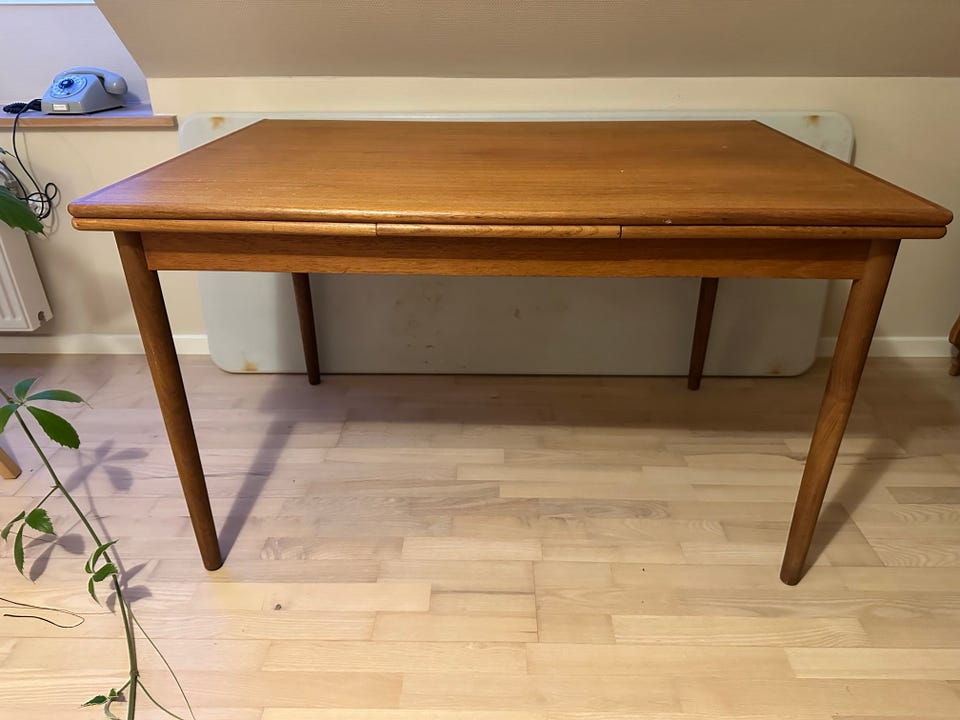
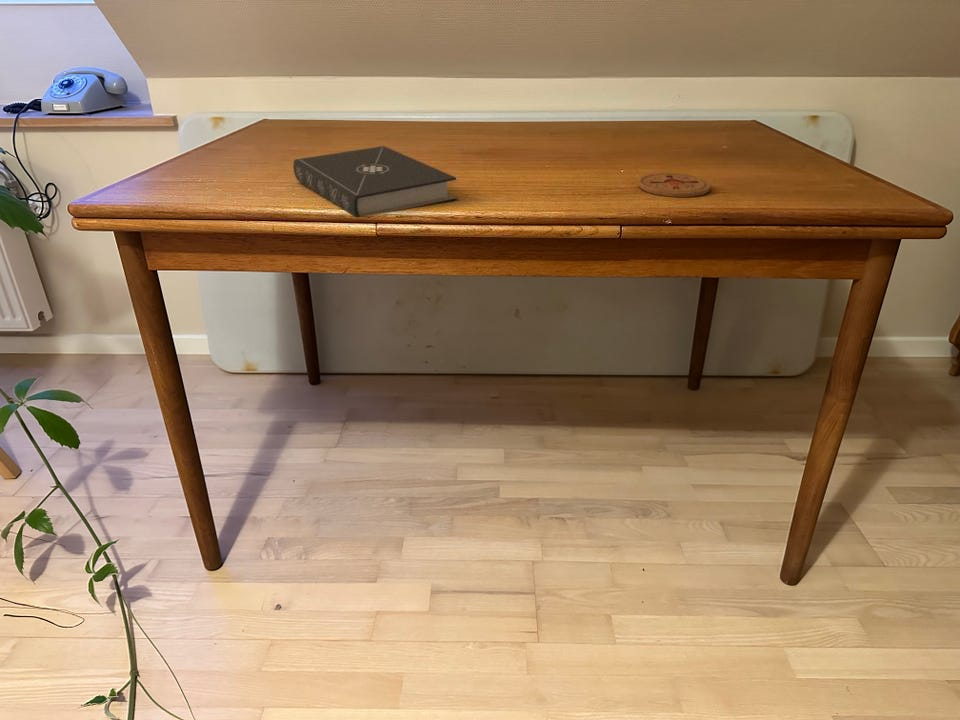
+ book [292,145,458,219]
+ coaster [637,172,712,198]
